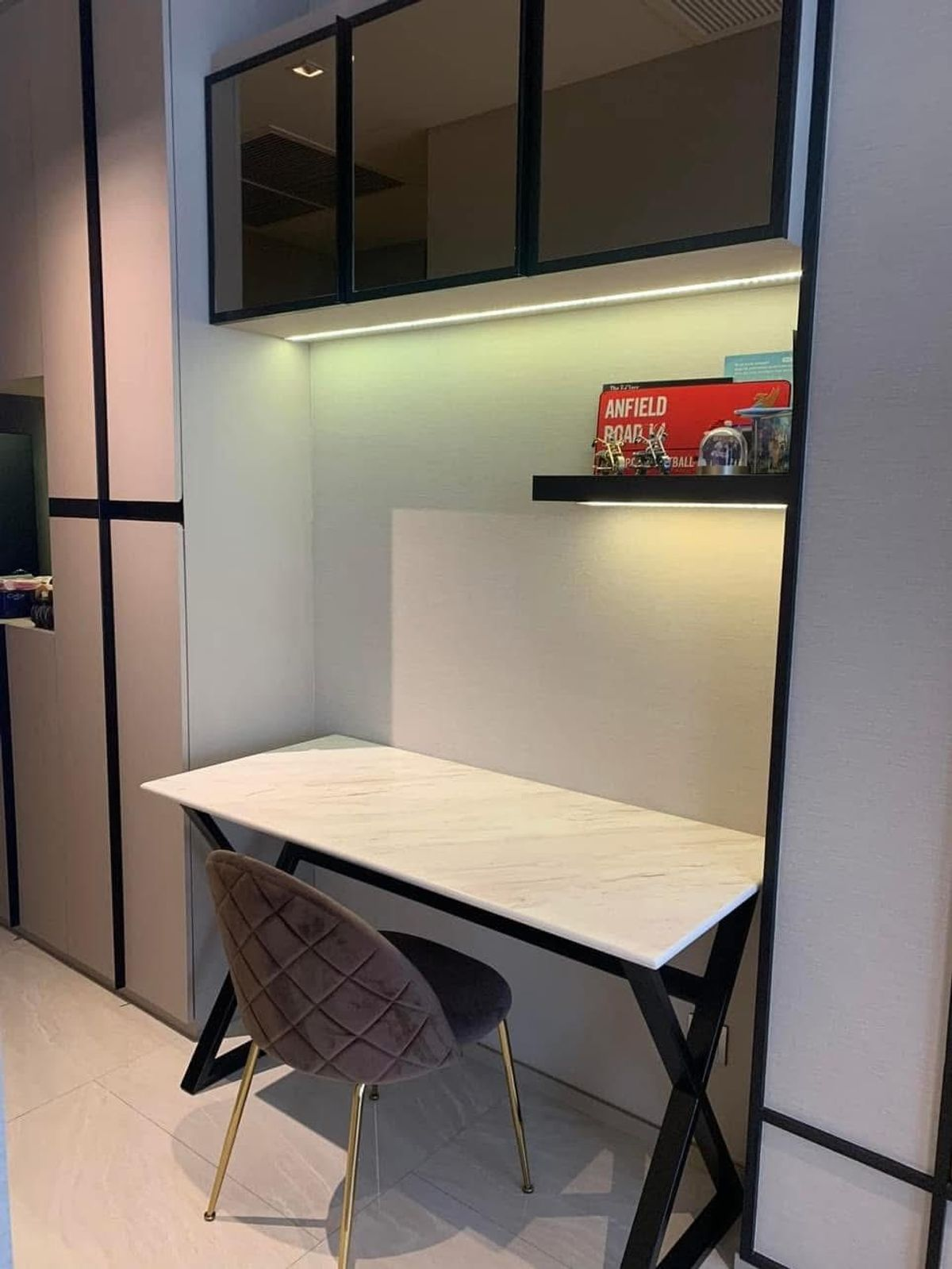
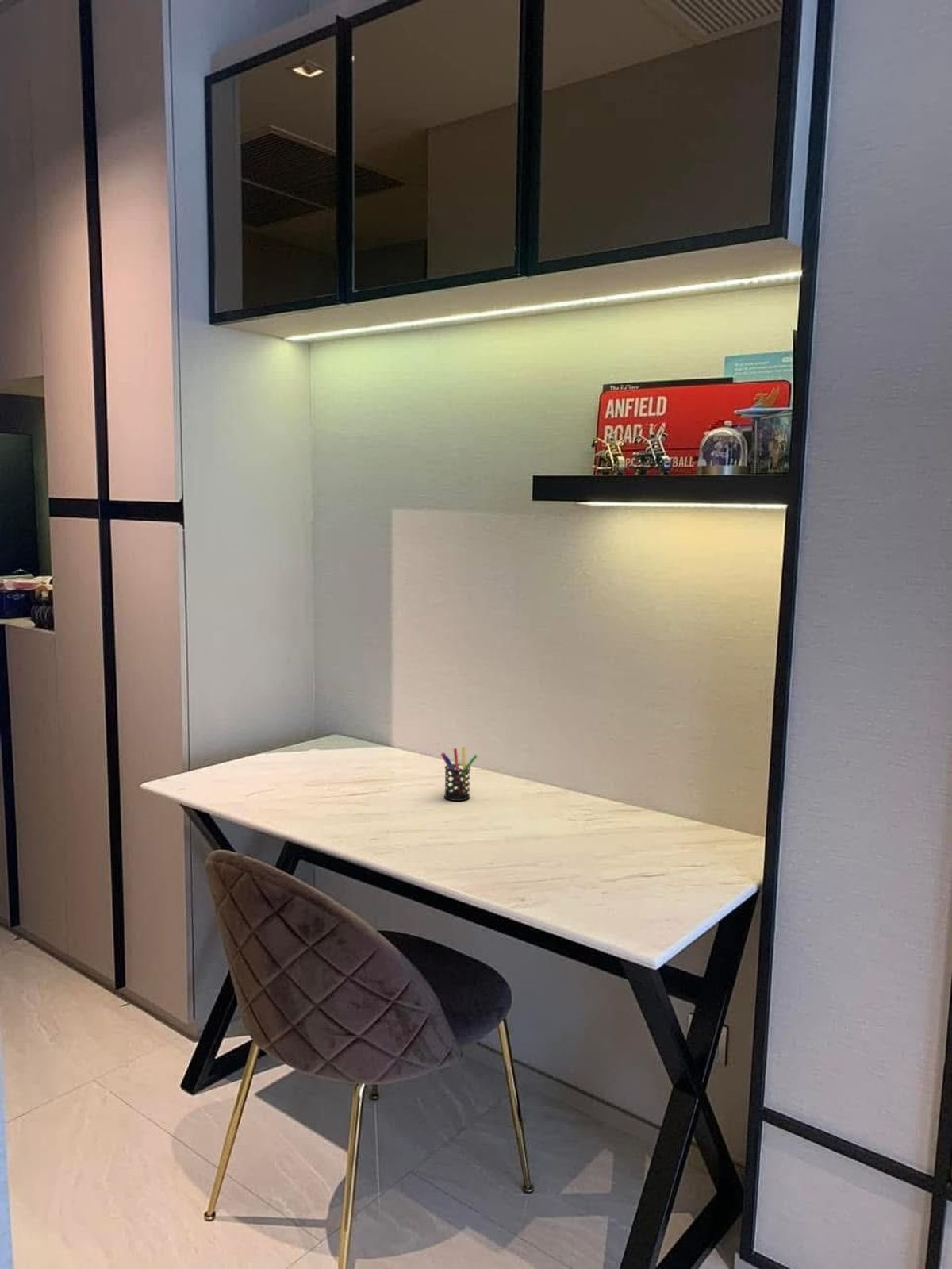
+ pen holder [440,746,478,802]
